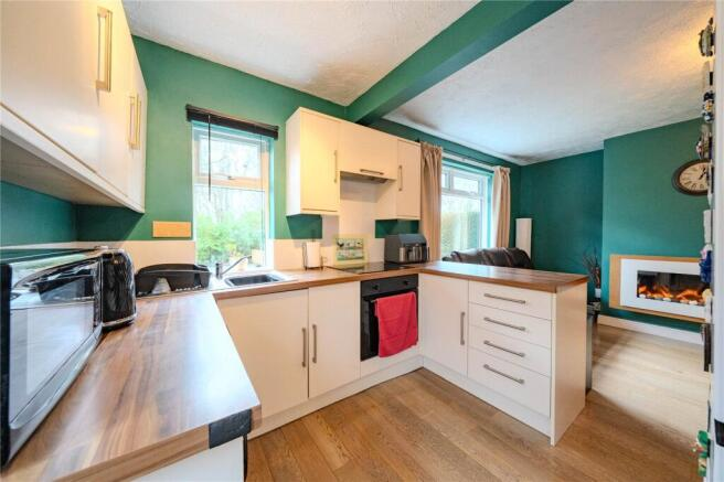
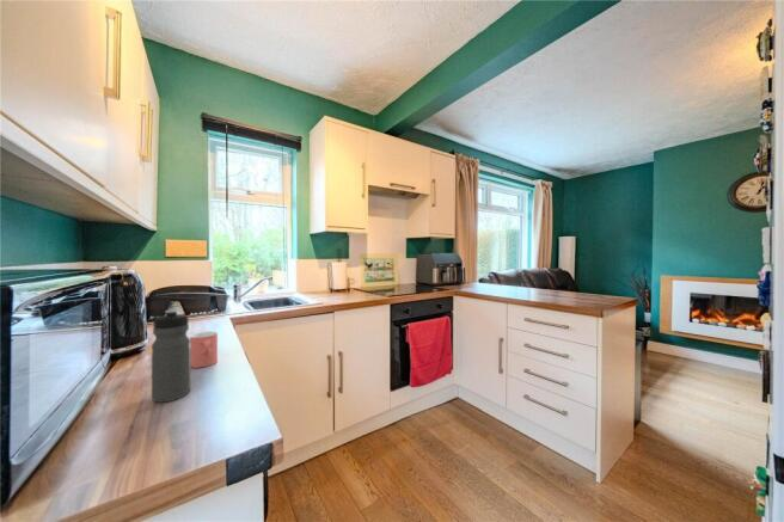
+ water bottle [151,308,191,404]
+ cup [189,331,219,369]
